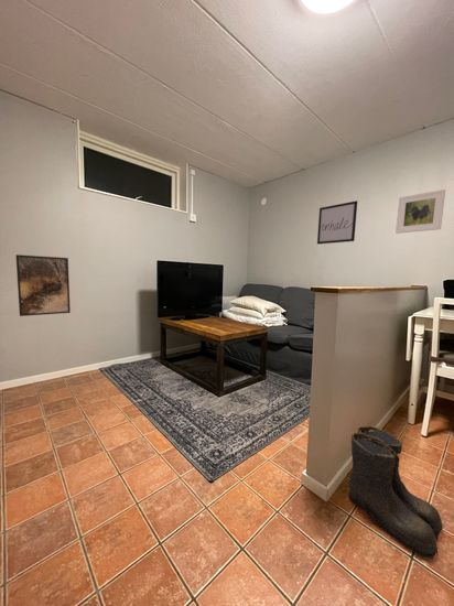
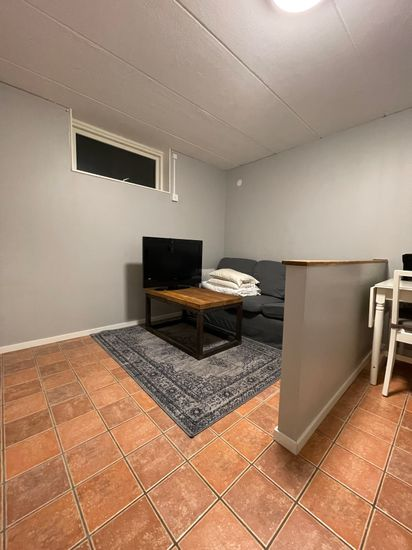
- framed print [15,253,72,317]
- boots [347,424,444,561]
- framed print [394,188,446,235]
- wall art [316,199,358,245]
